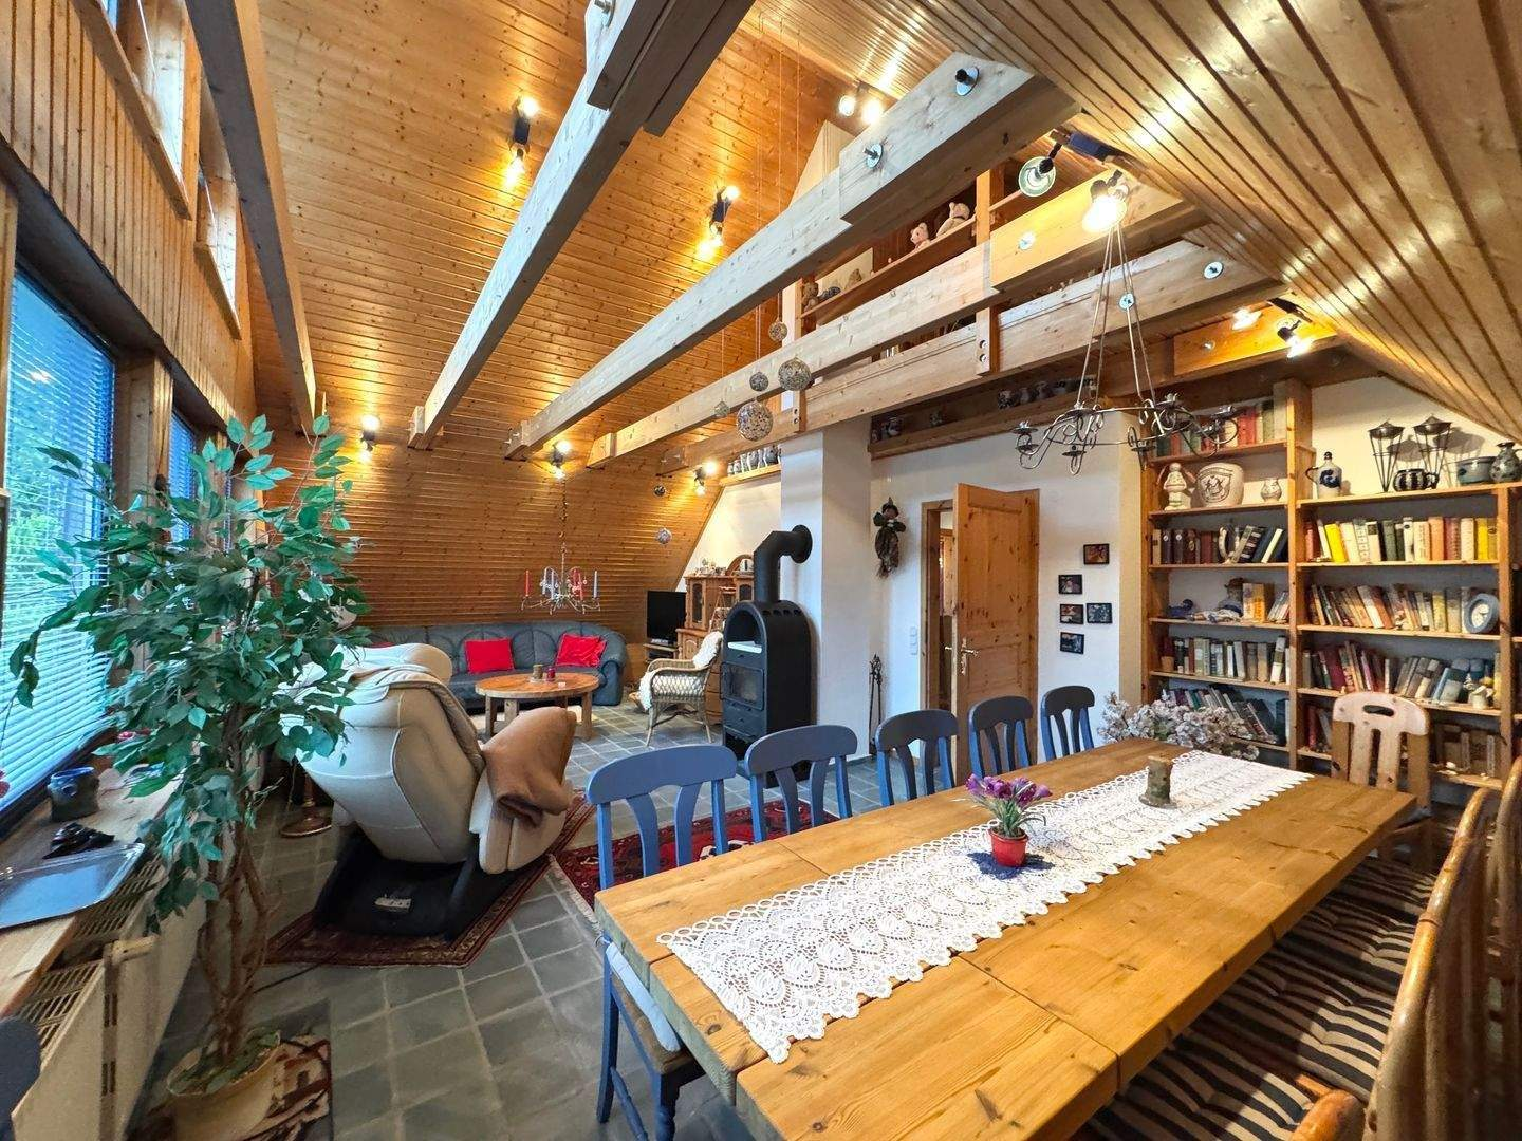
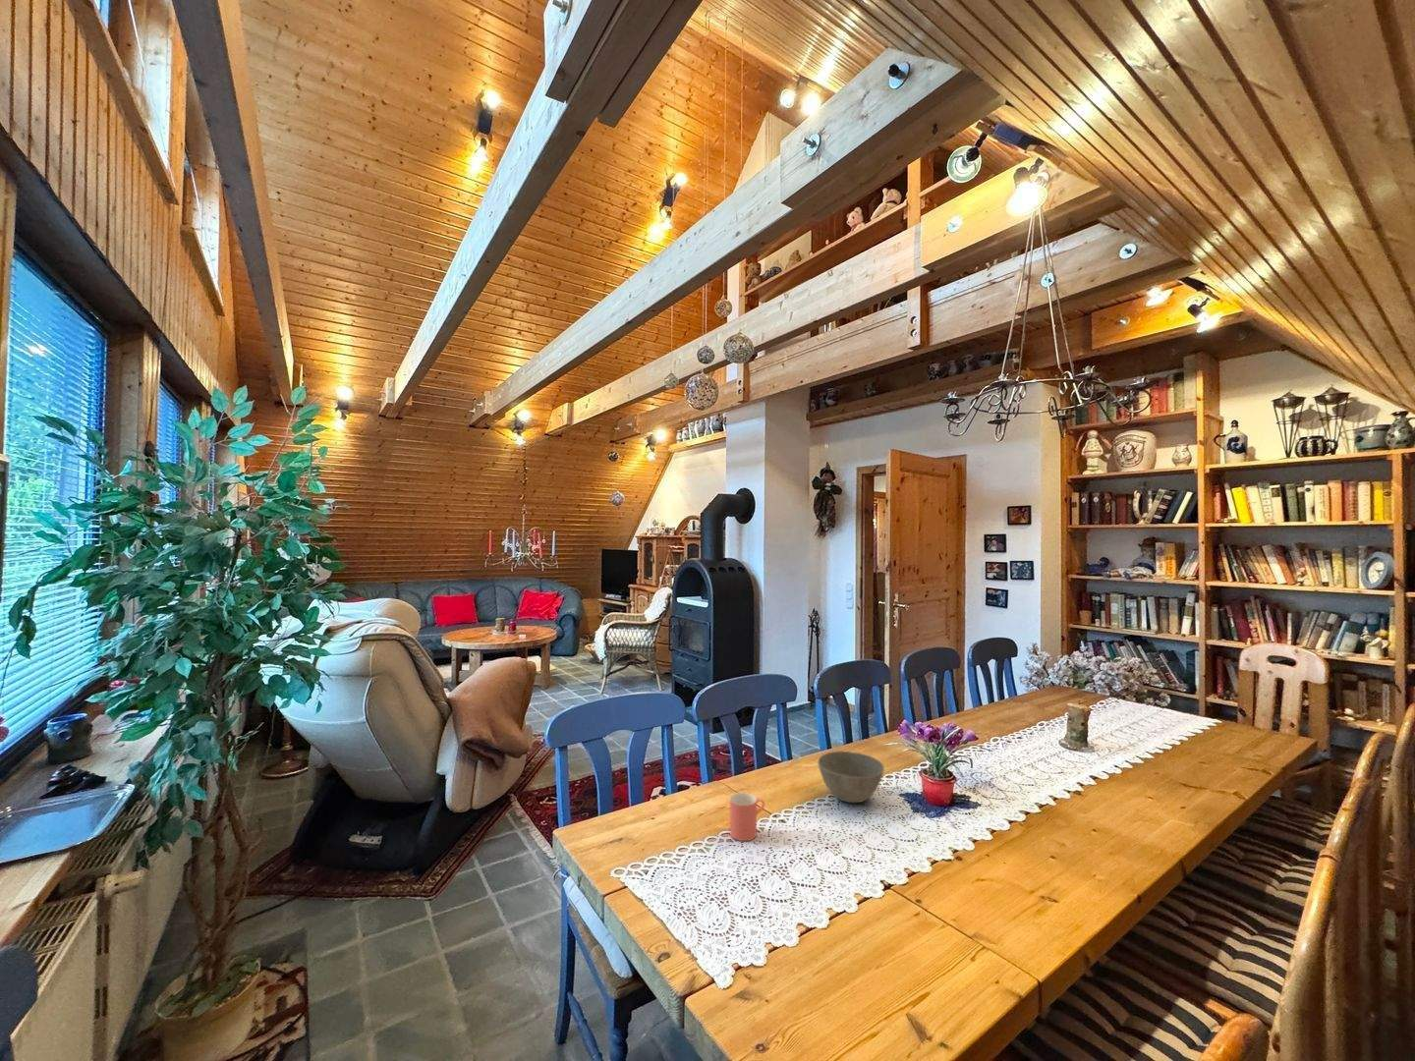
+ cup [729,791,765,841]
+ bowl [817,750,886,804]
